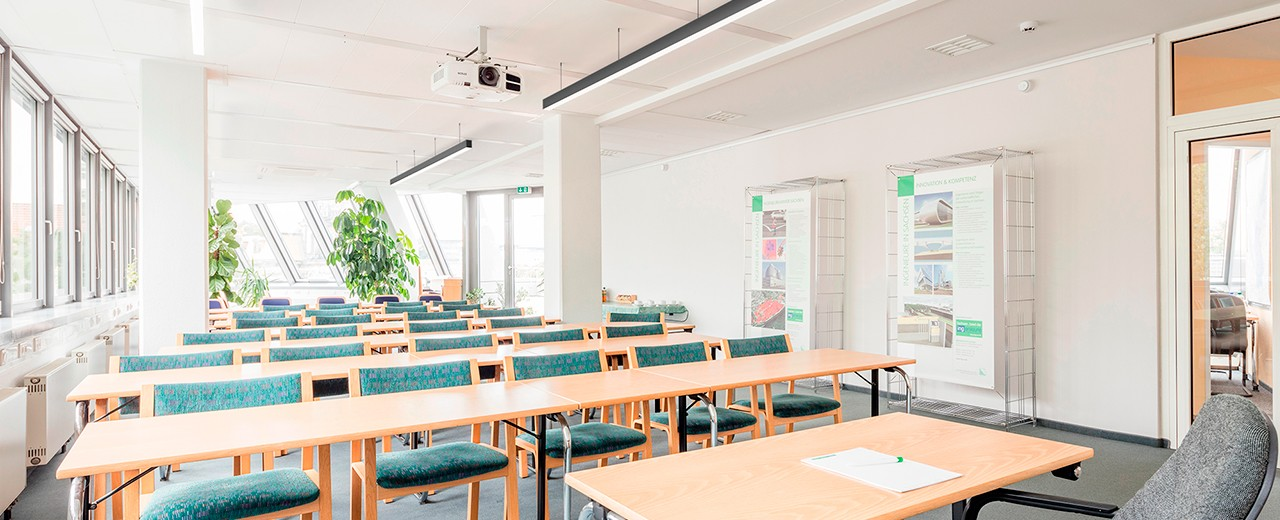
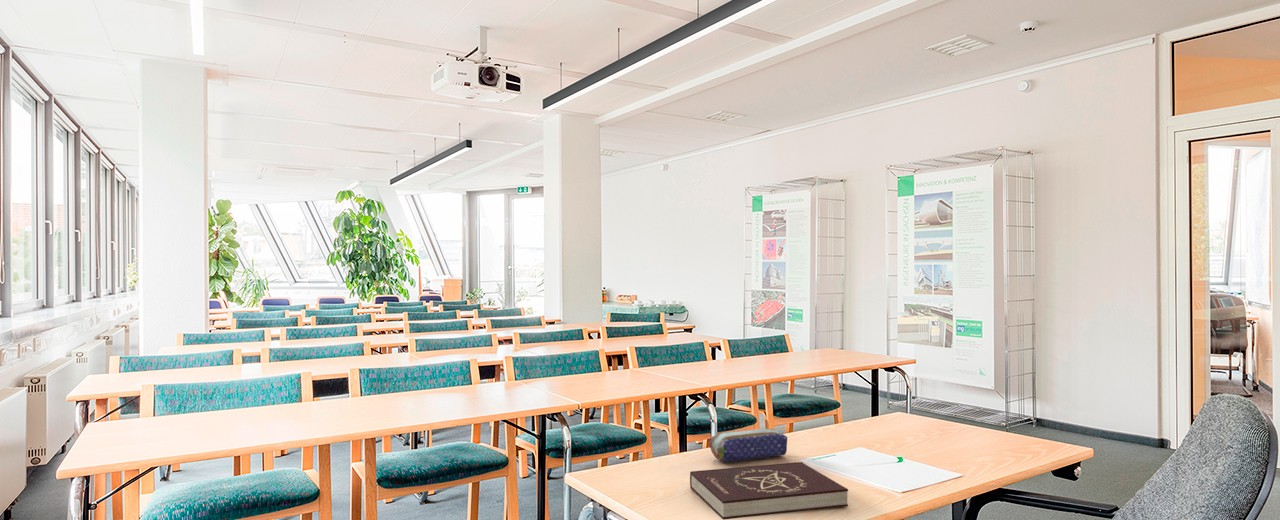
+ pencil case [709,428,788,463]
+ book [689,461,849,520]
